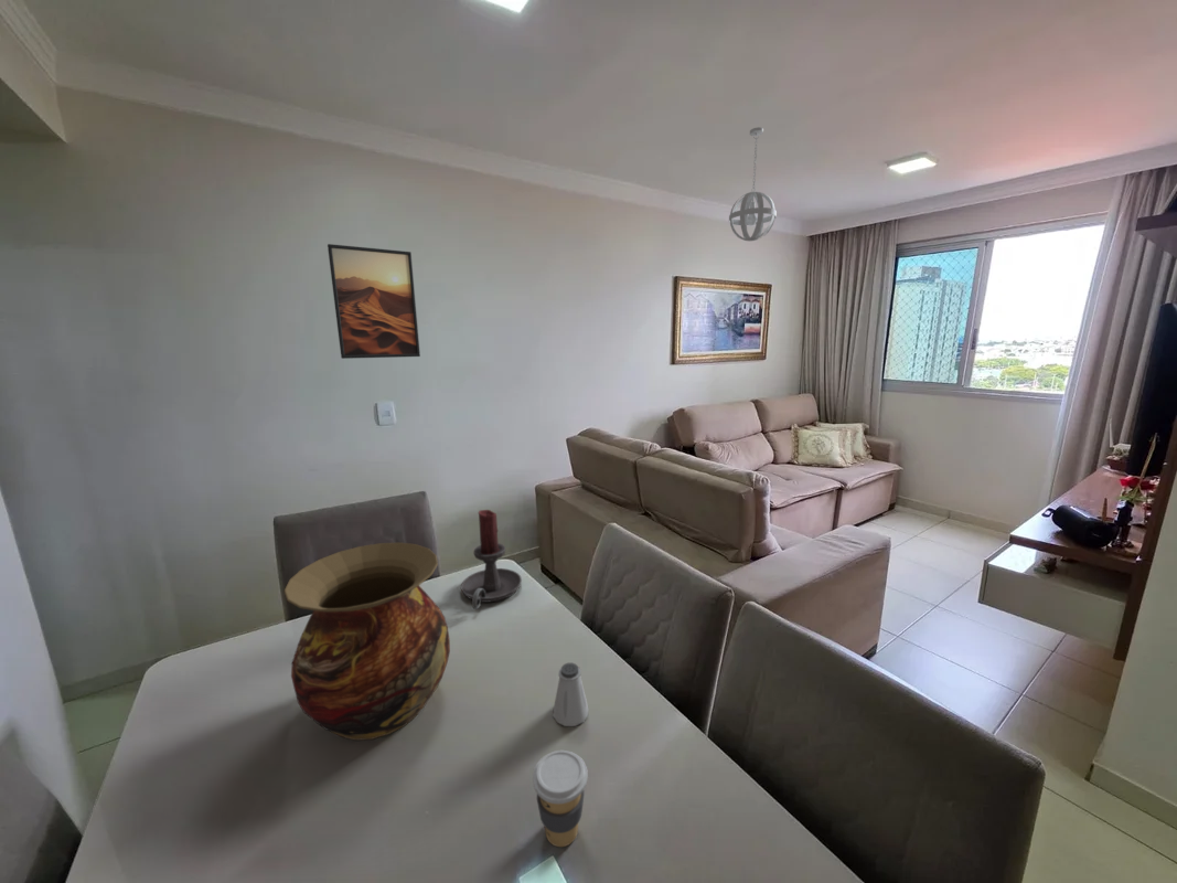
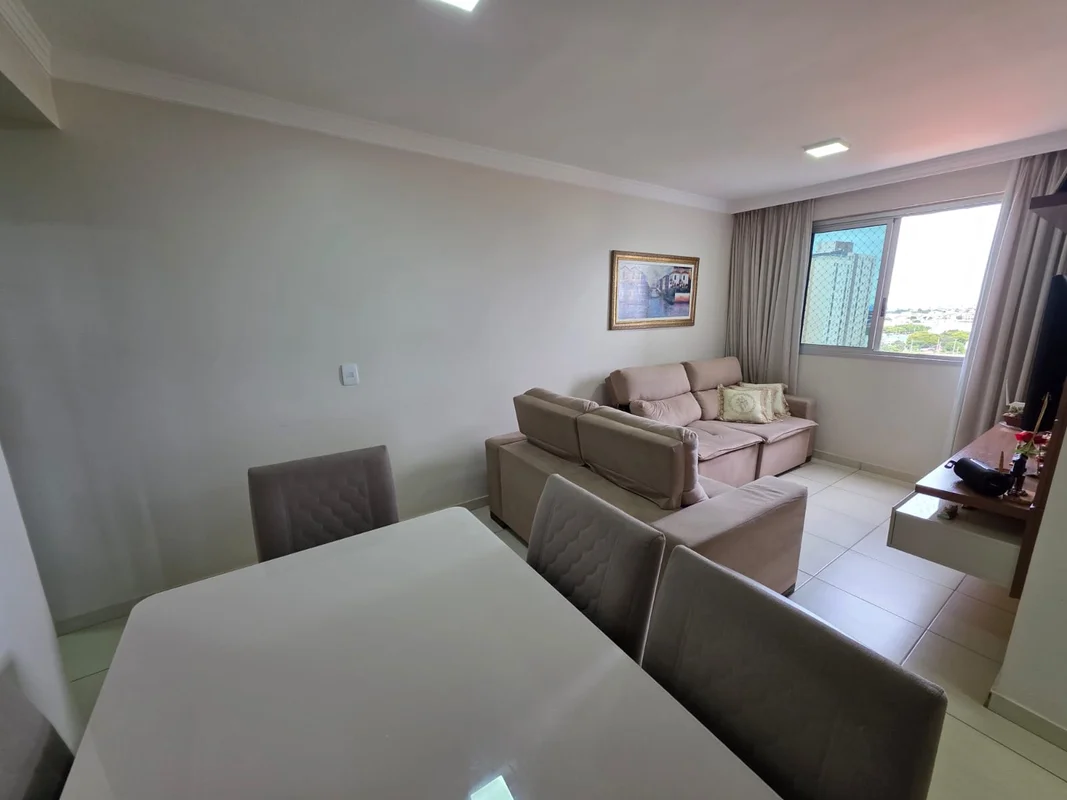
- candle holder [460,509,523,610]
- coffee cup [532,749,589,848]
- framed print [327,243,421,360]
- saltshaker [552,662,589,727]
- pendant light [728,126,778,242]
- vase [283,542,451,742]
